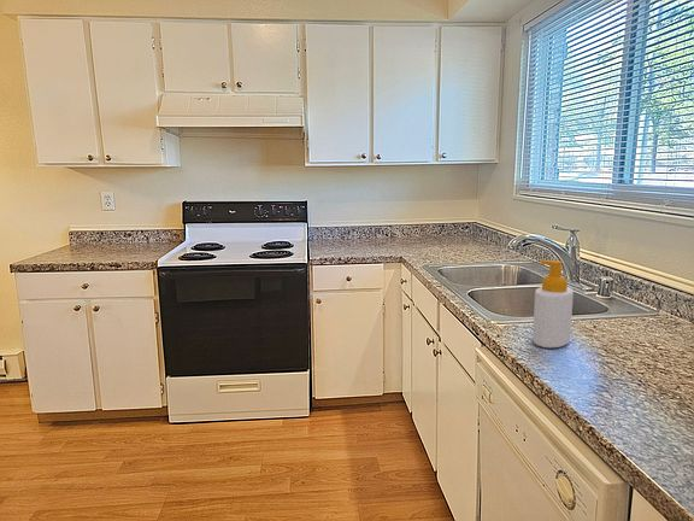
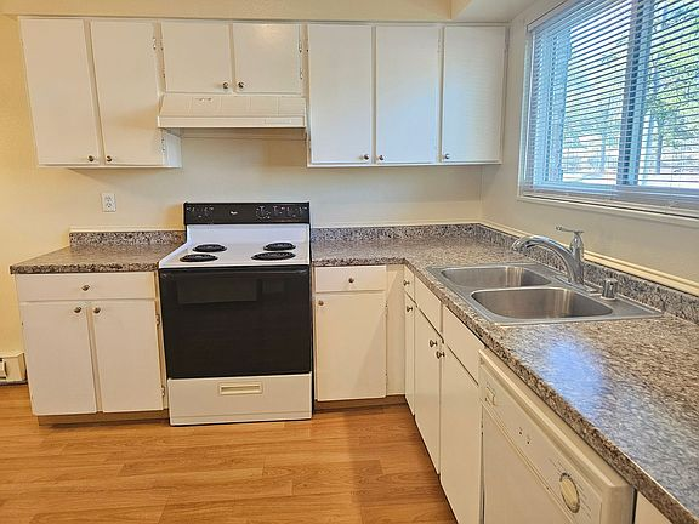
- soap bottle [531,259,575,349]
